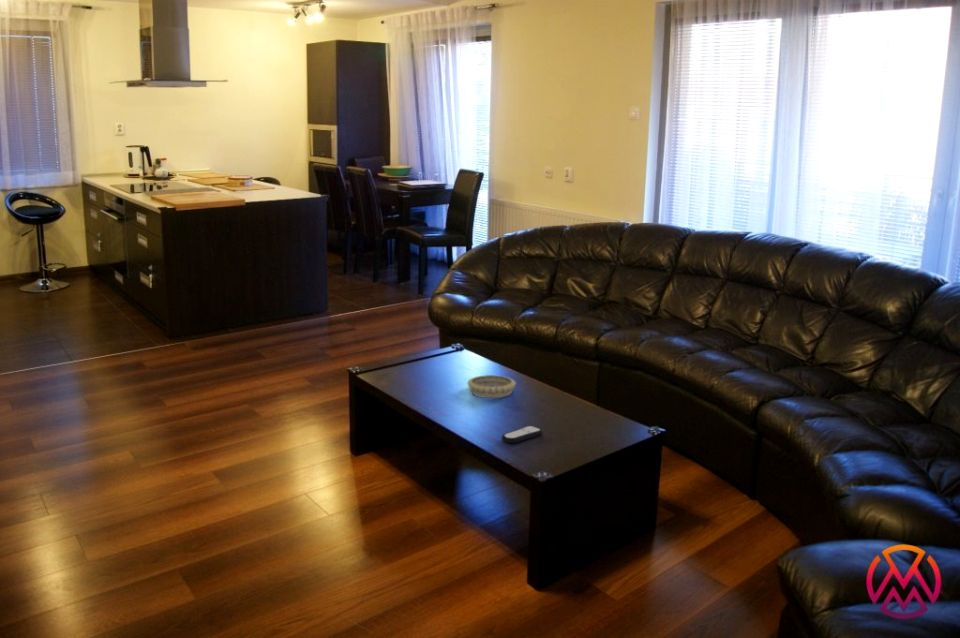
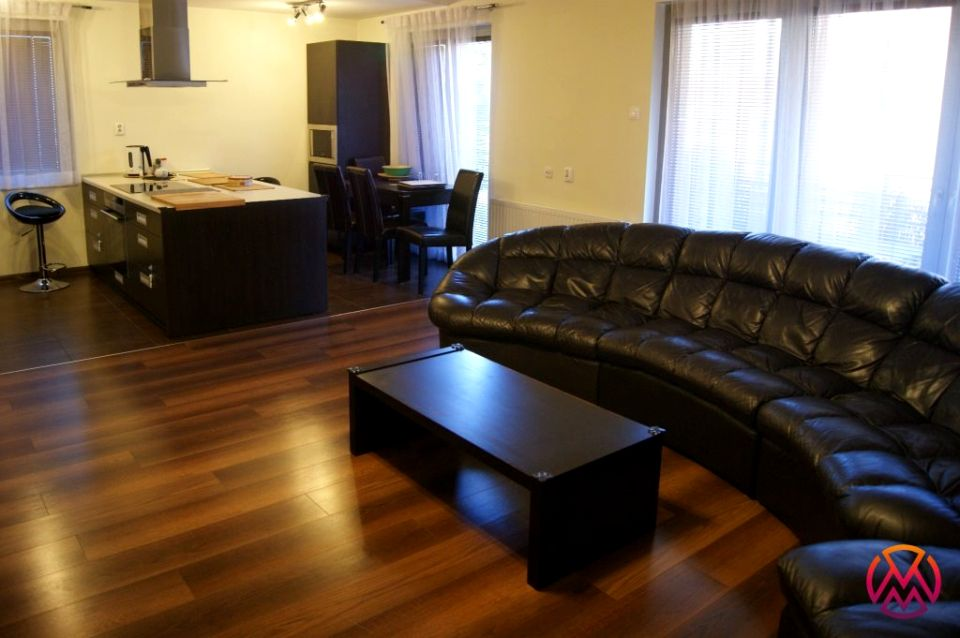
- decorative bowl [466,374,517,399]
- remote control [501,425,543,444]
